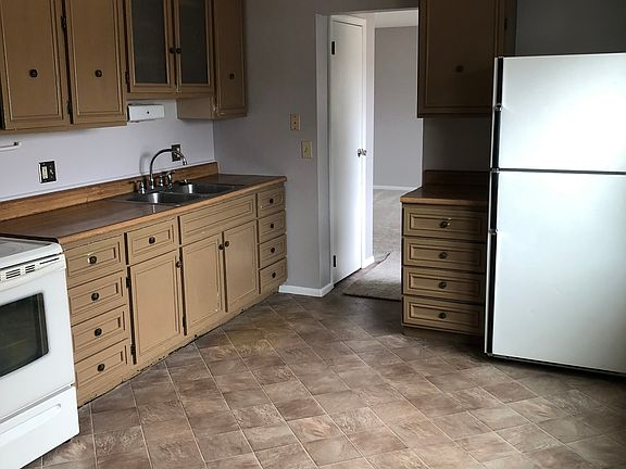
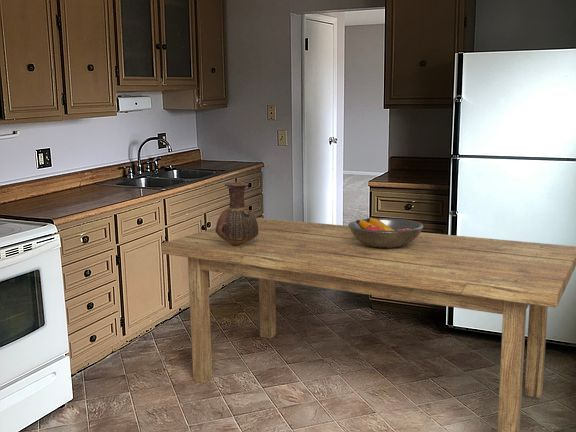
+ dining table [161,217,576,432]
+ vase [215,181,258,246]
+ fruit bowl [347,217,425,248]
